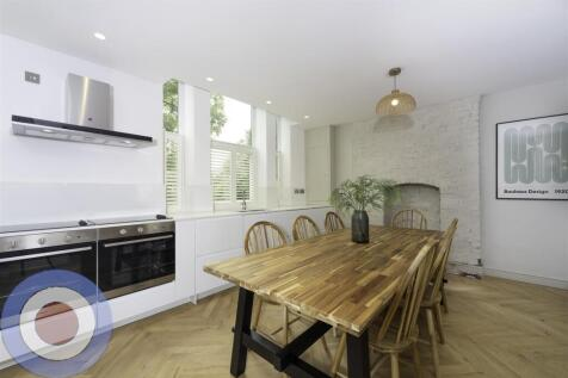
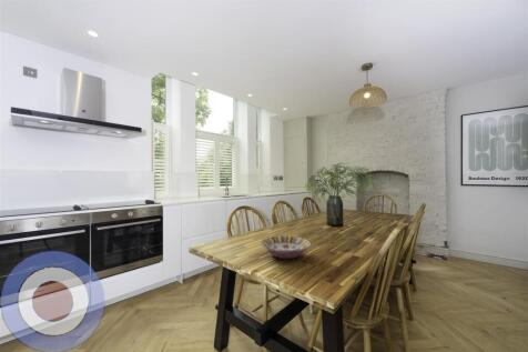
+ serving bowl [260,234,312,260]
